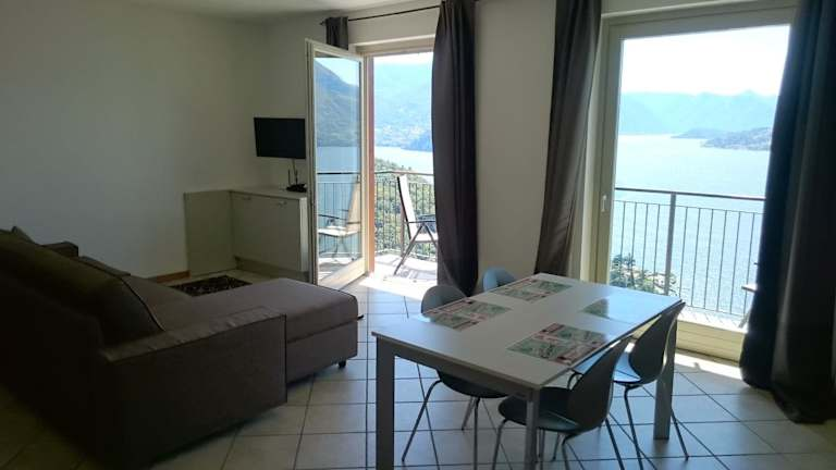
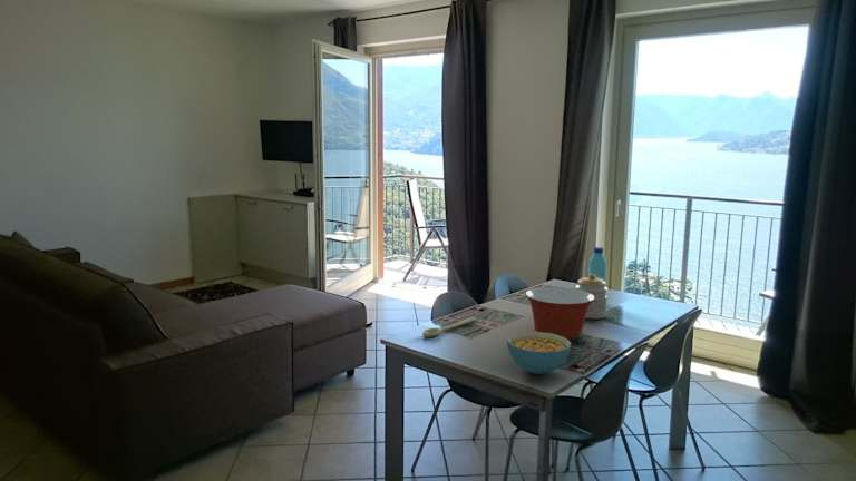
+ cereal bowl [506,331,572,375]
+ jar [574,274,609,320]
+ mixing bowl [524,286,595,342]
+ water bottle [587,246,607,283]
+ spoon [421,316,477,338]
